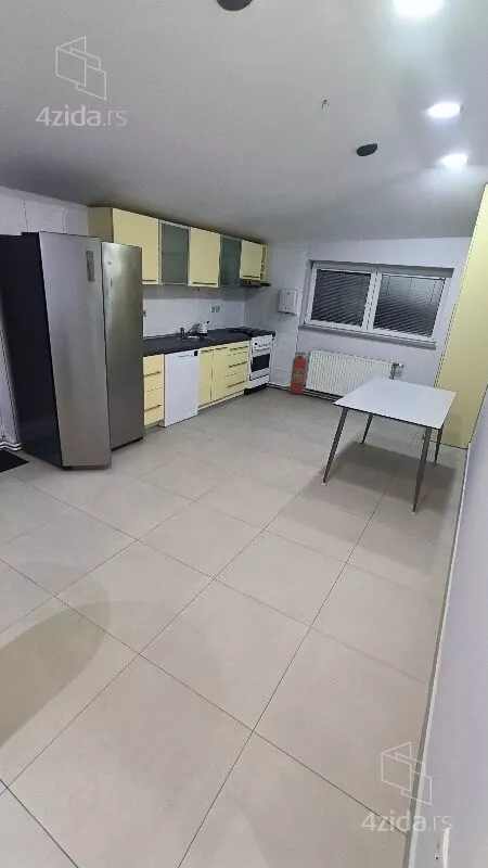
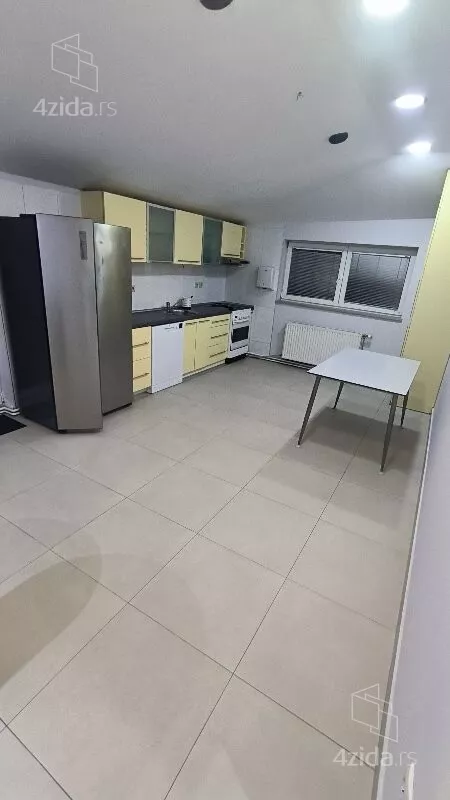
- fire extinguisher [288,352,308,395]
